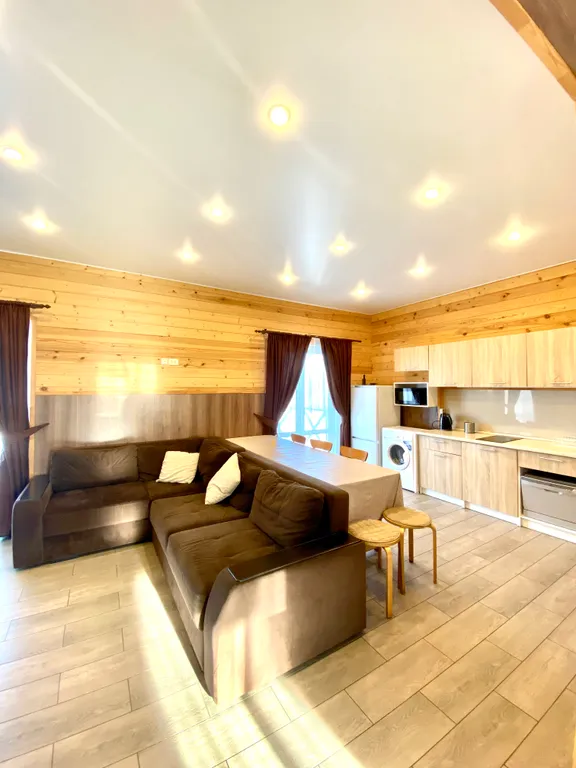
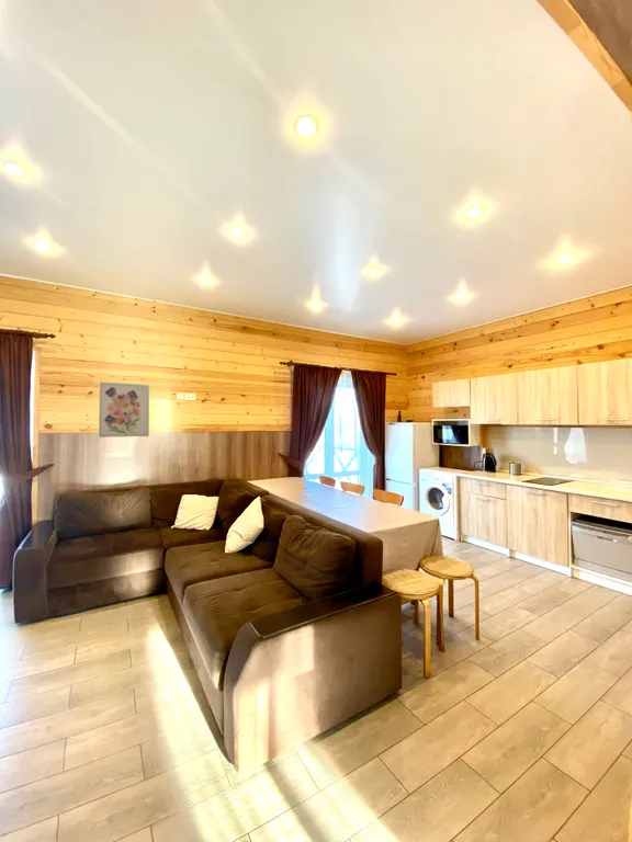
+ wall art [98,382,150,439]
